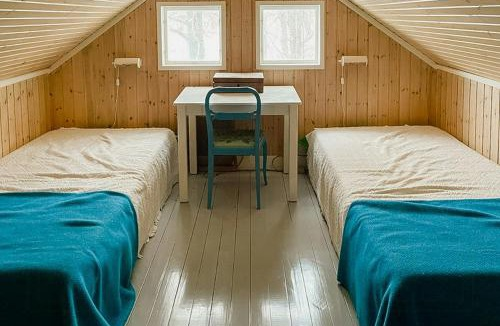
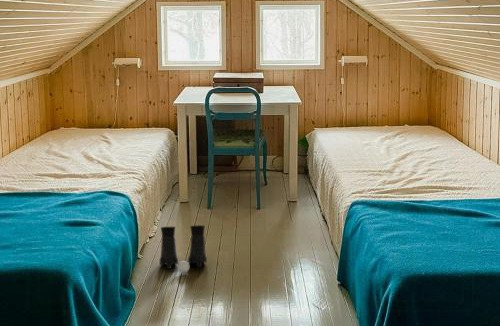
+ boots [159,224,208,273]
